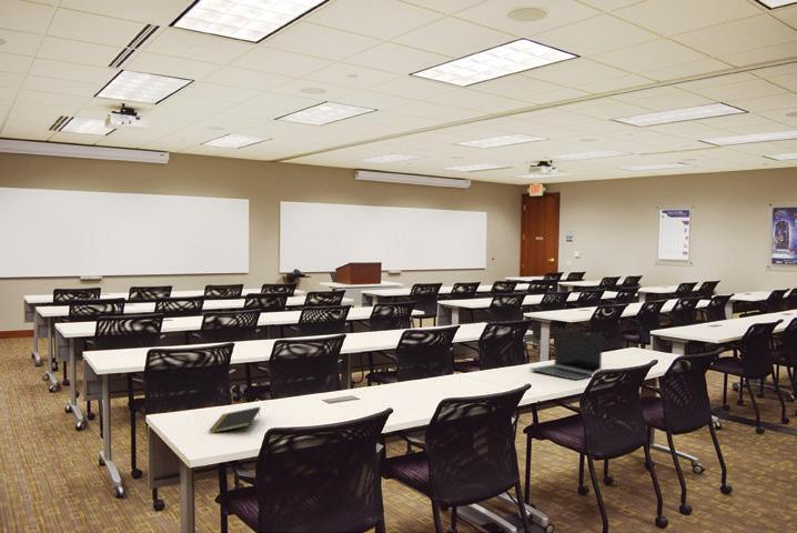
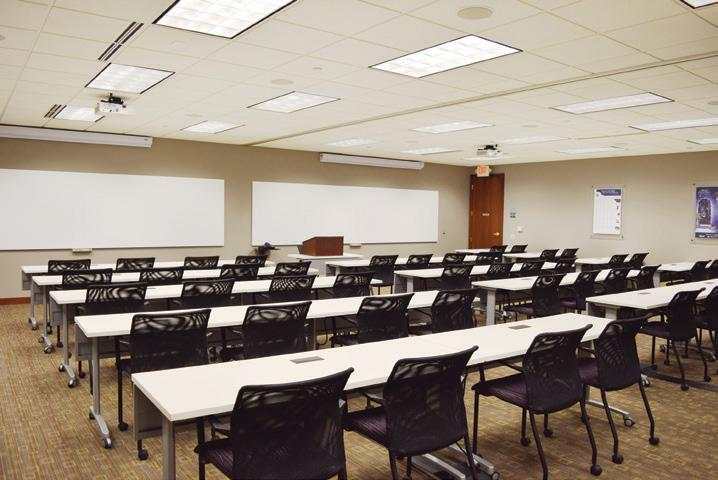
- laptop [528,328,603,381]
- notepad [208,405,261,434]
